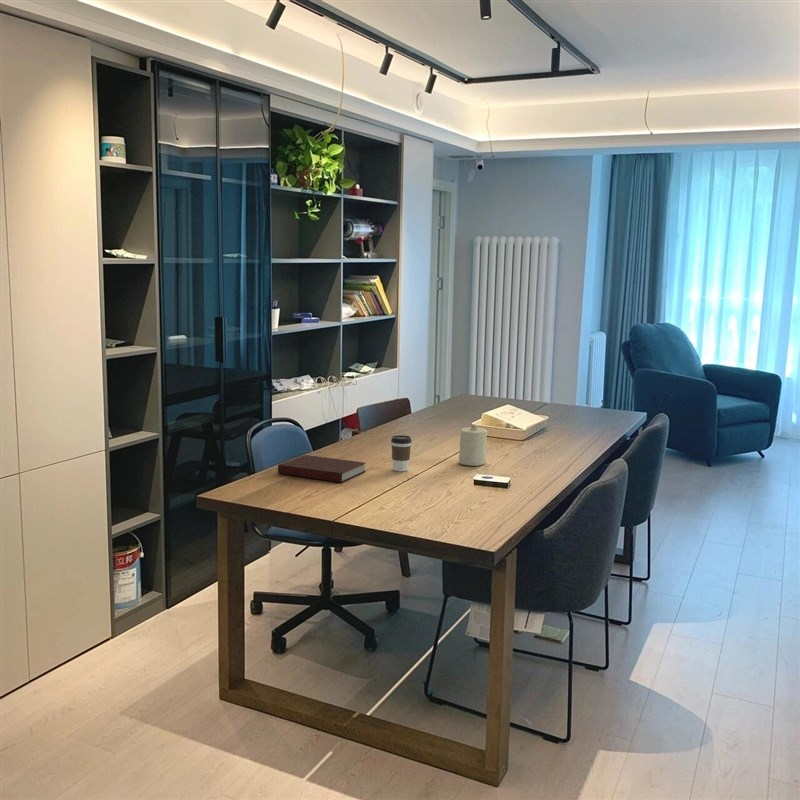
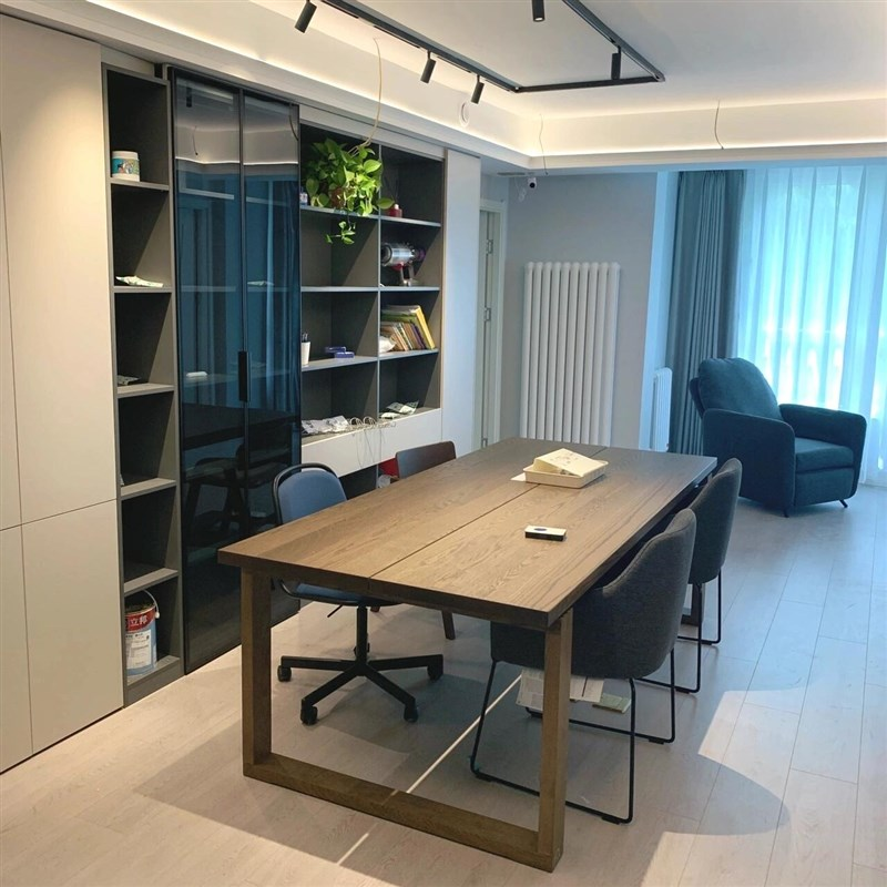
- candle [458,423,488,467]
- notebook [277,454,367,483]
- coffee cup [390,434,412,472]
